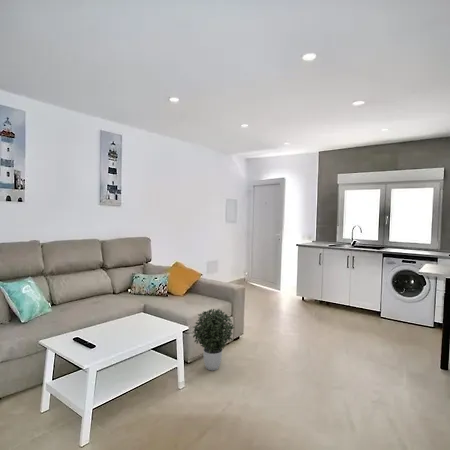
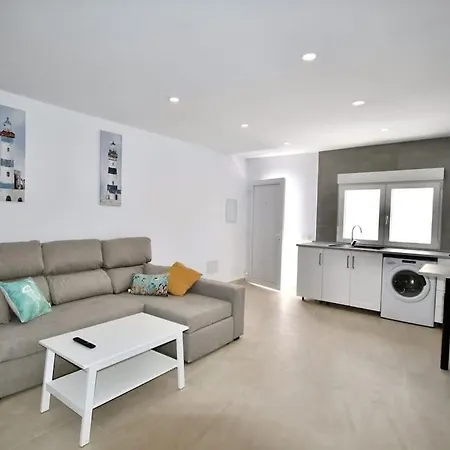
- potted plant [191,308,235,372]
